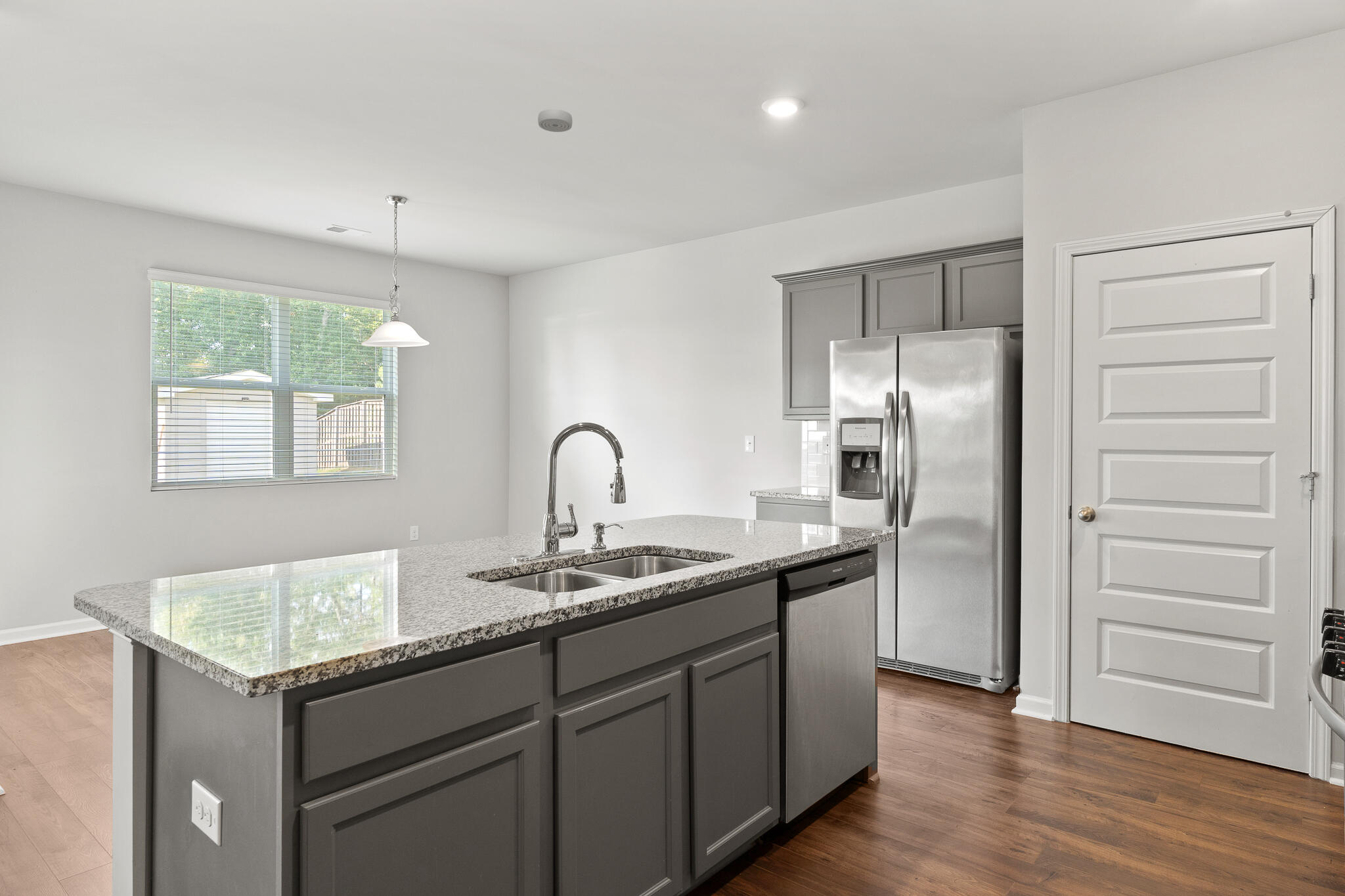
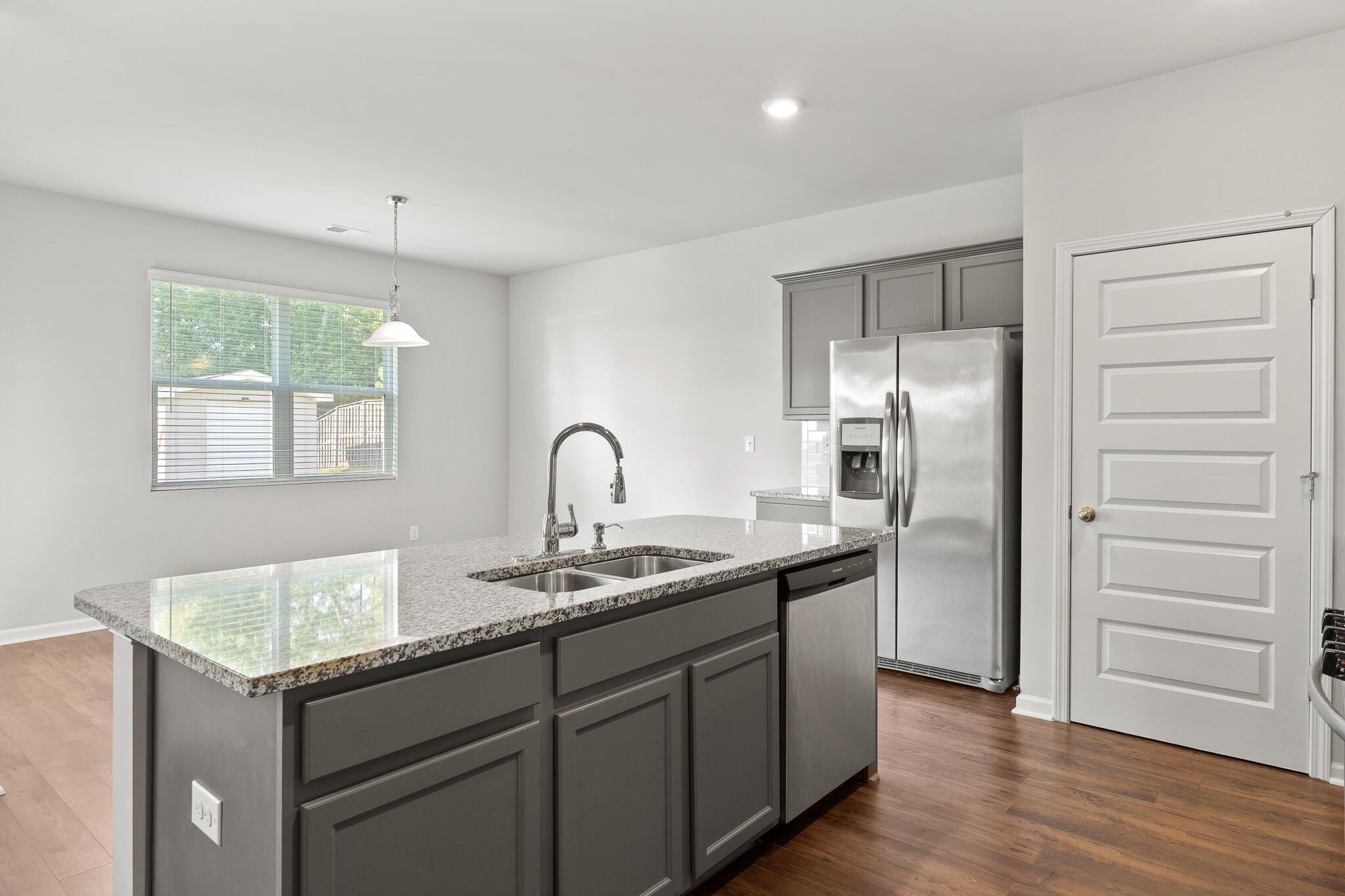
- smoke detector [537,108,573,133]
